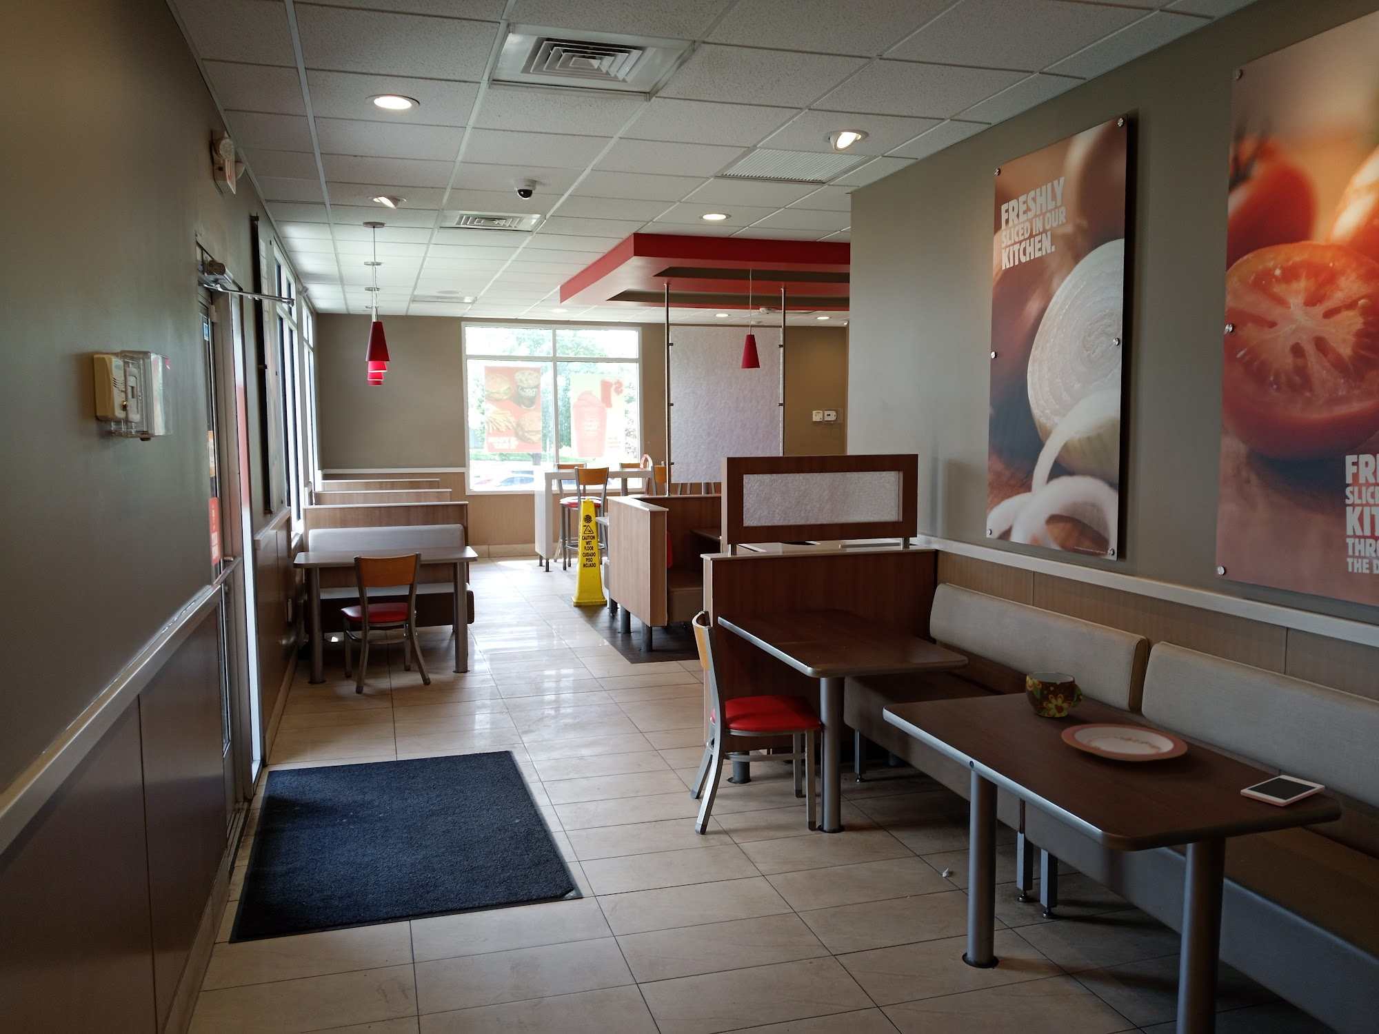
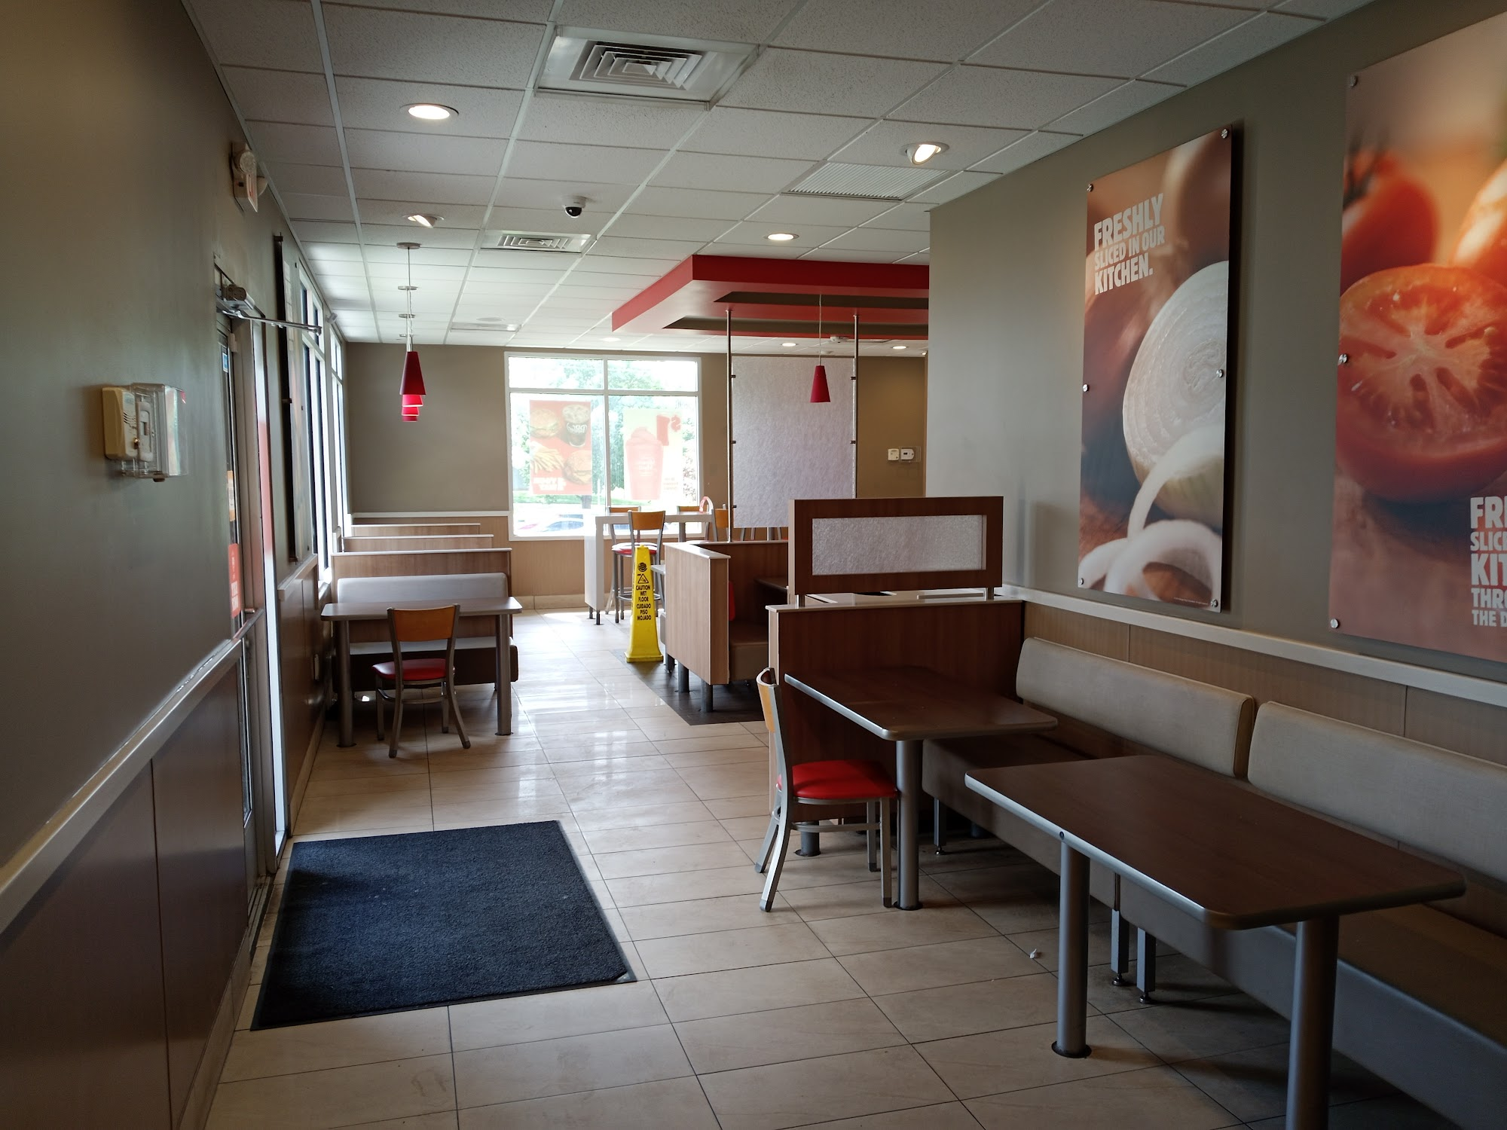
- cup [1025,671,1084,718]
- cell phone [1240,774,1325,807]
- plate [1061,723,1188,761]
